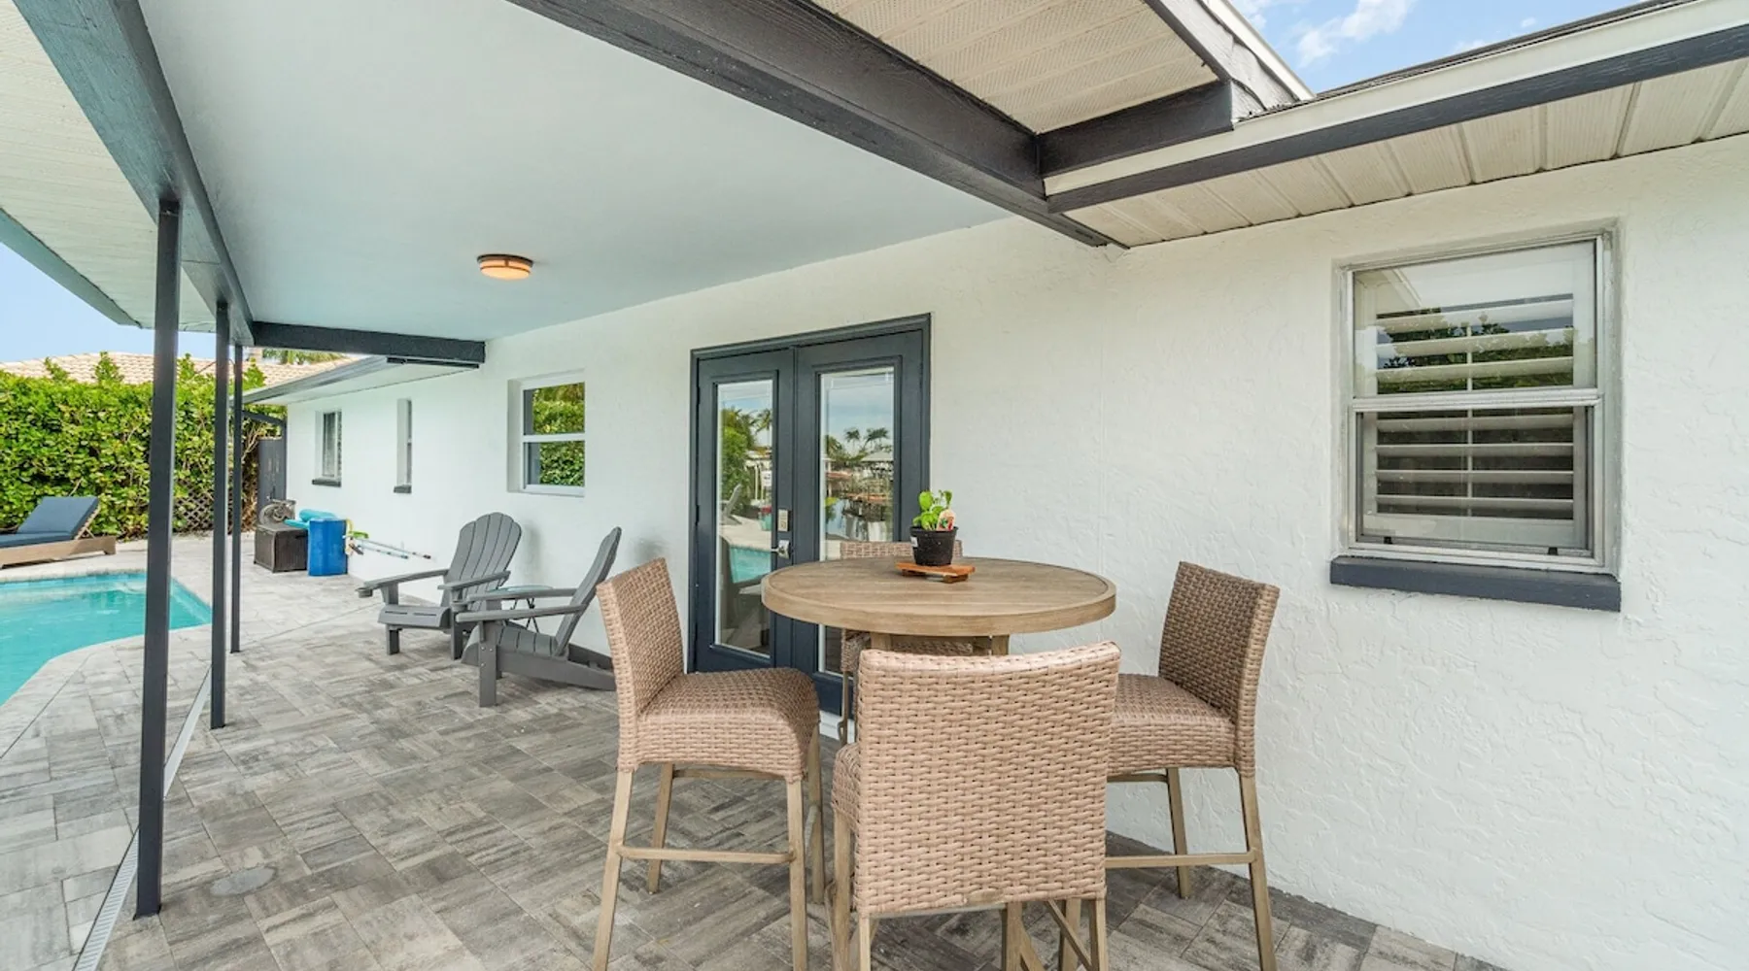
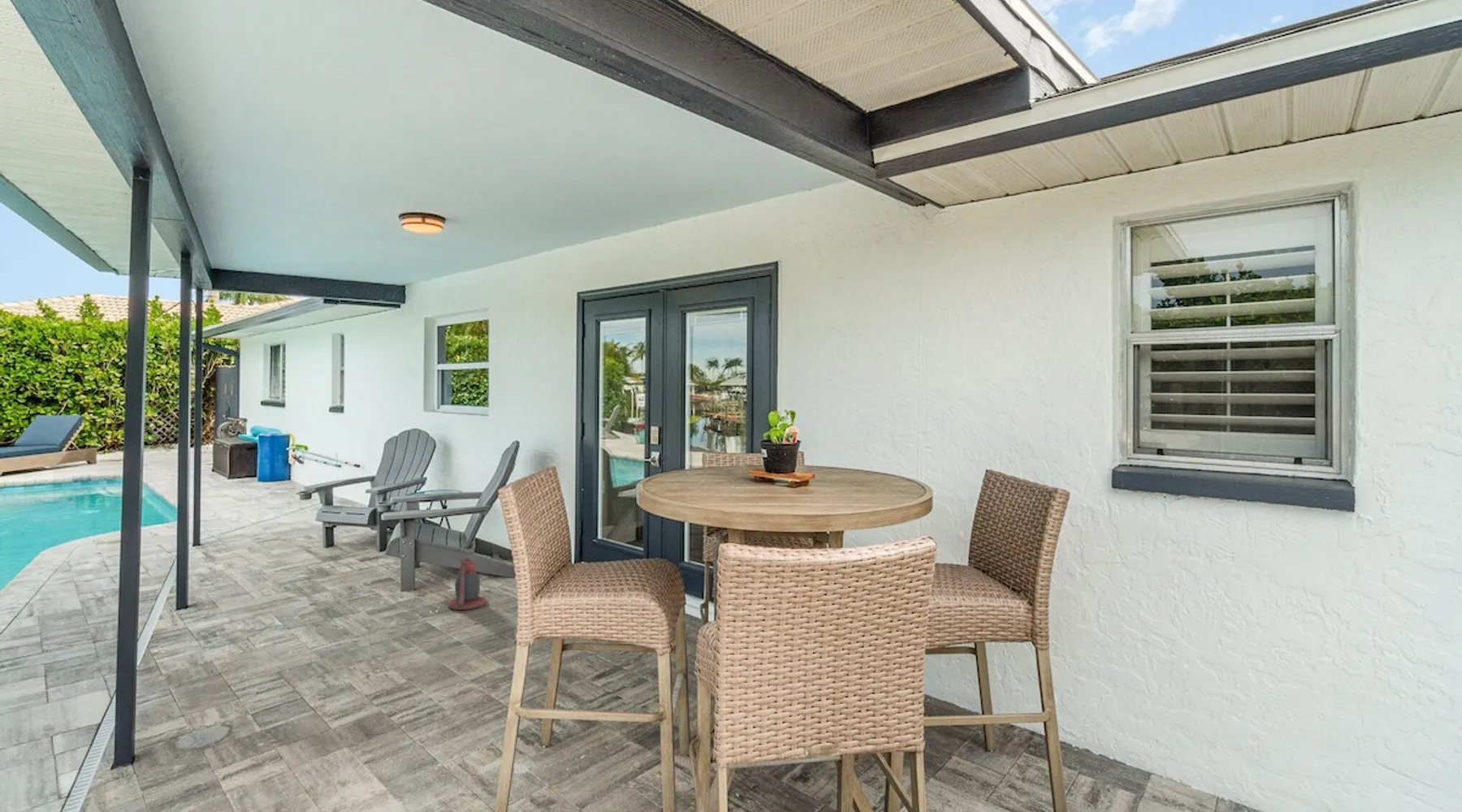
+ lantern [447,557,487,611]
